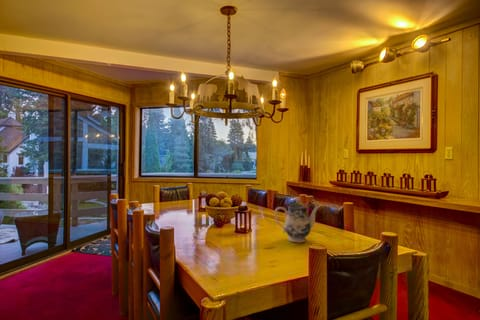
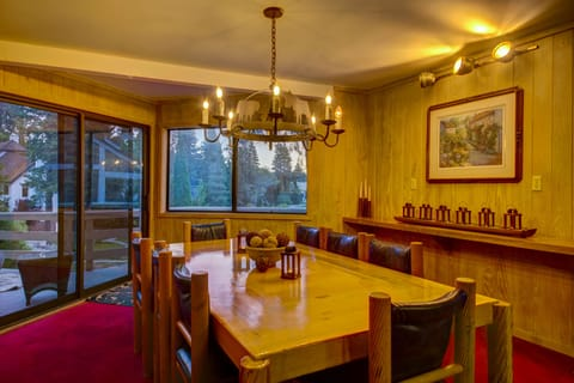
- teapot [273,196,321,243]
